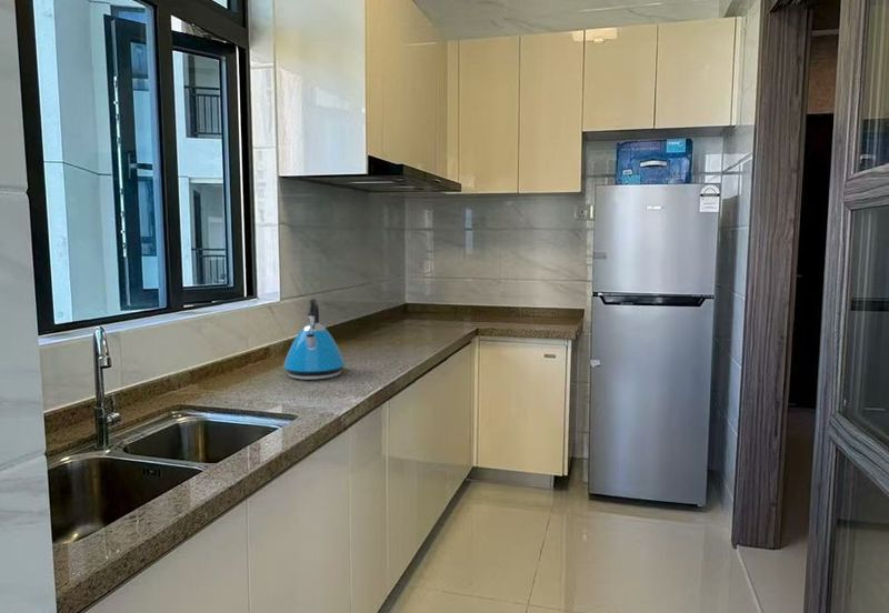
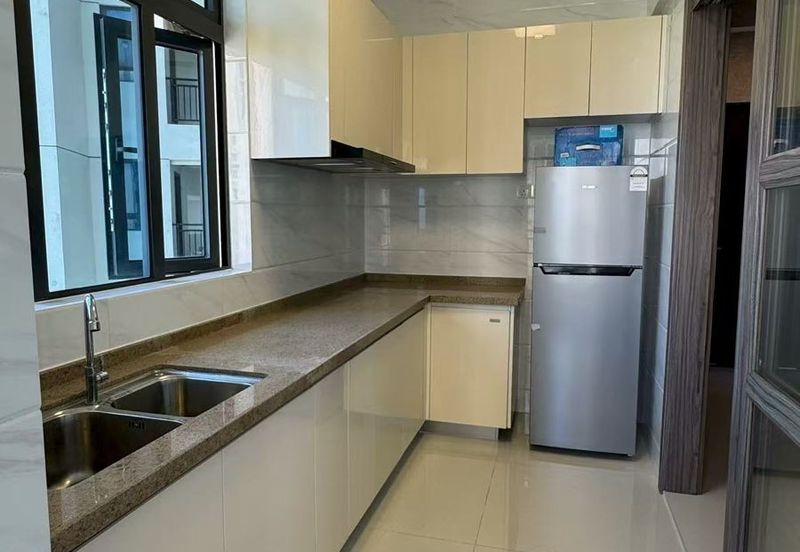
- kettle [282,298,346,381]
